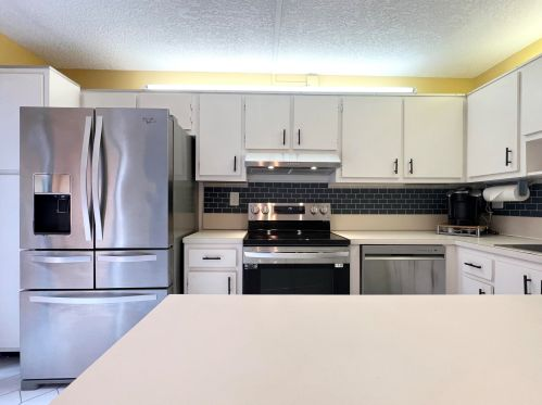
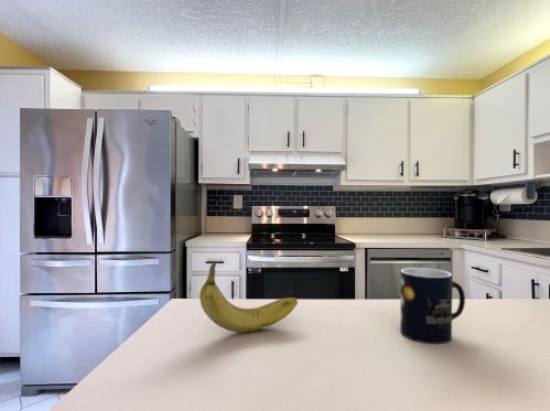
+ mug [399,267,466,345]
+ fruit [198,260,299,334]
